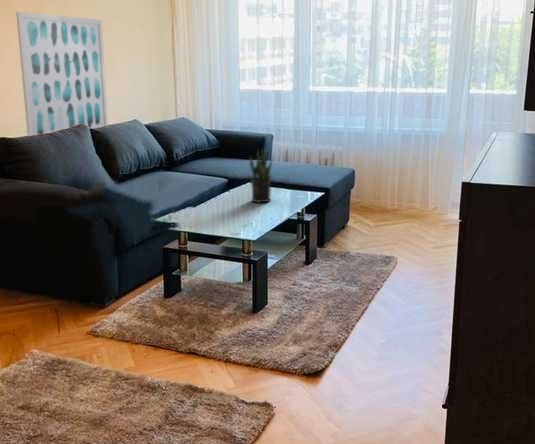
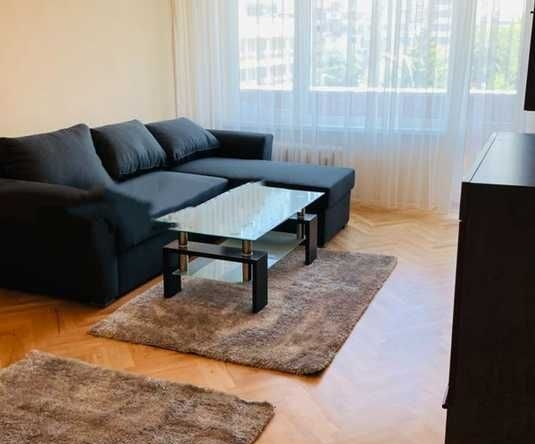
- potted plant [249,148,273,204]
- wall art [15,11,109,137]
